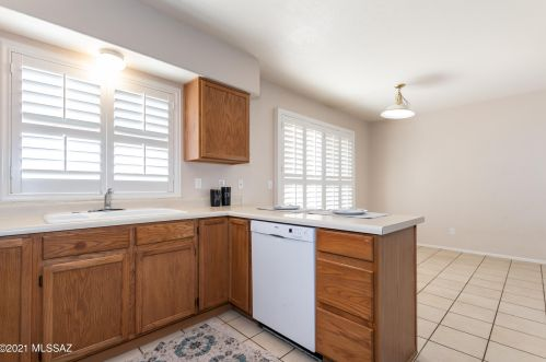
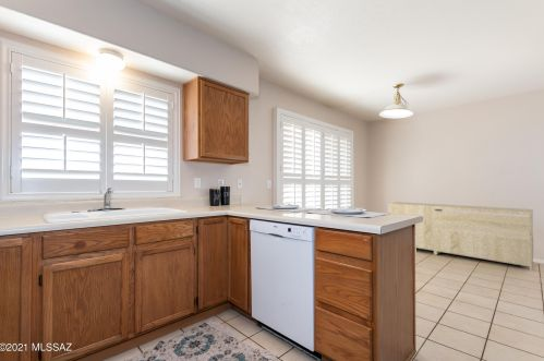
+ sideboard [387,201,534,272]
